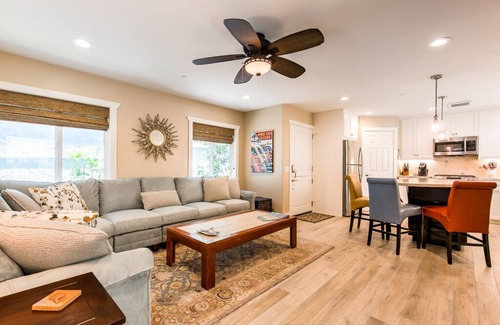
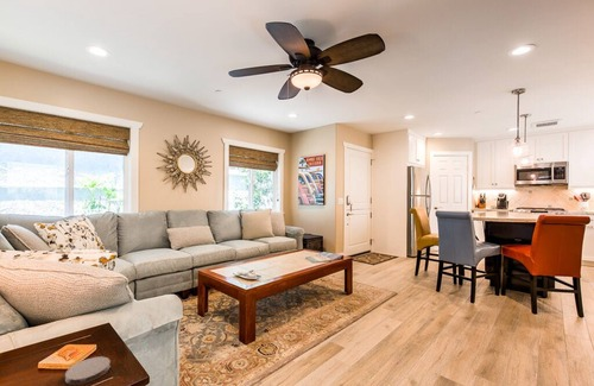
+ coaster [64,355,112,386]
